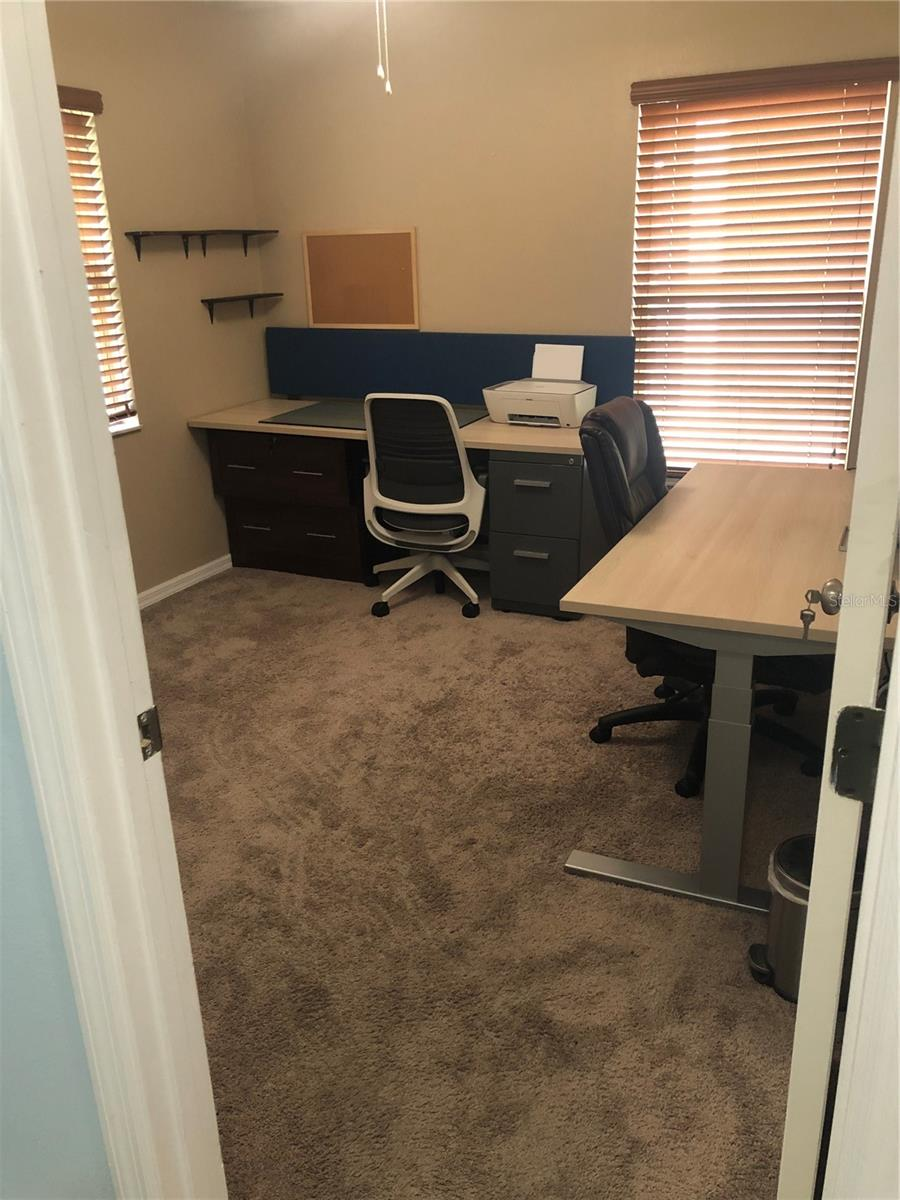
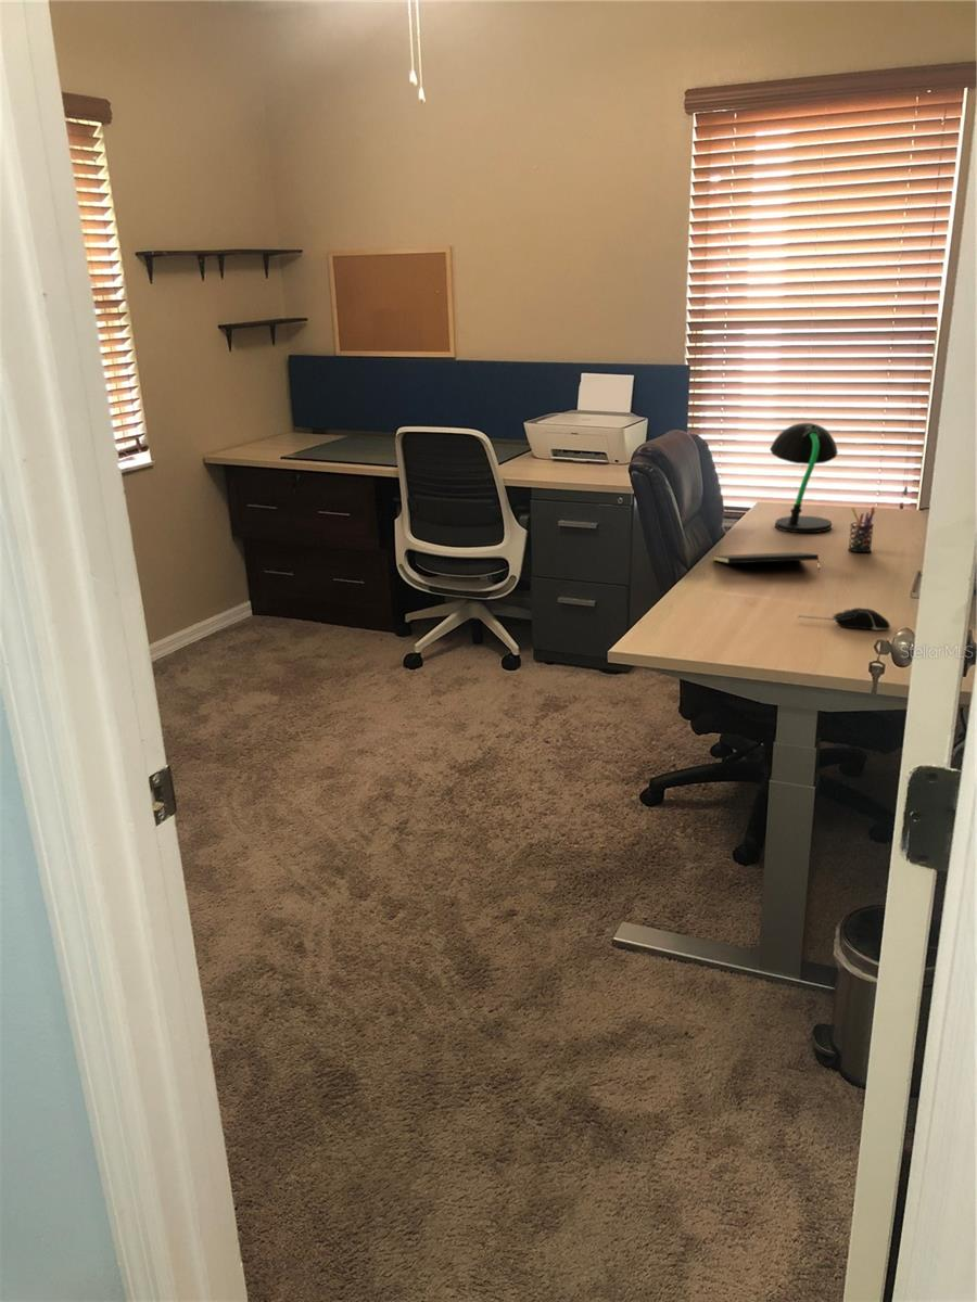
+ pen holder [847,506,876,553]
+ notepad [712,551,821,573]
+ desk lamp [769,422,839,534]
+ computer mouse [797,607,891,630]
